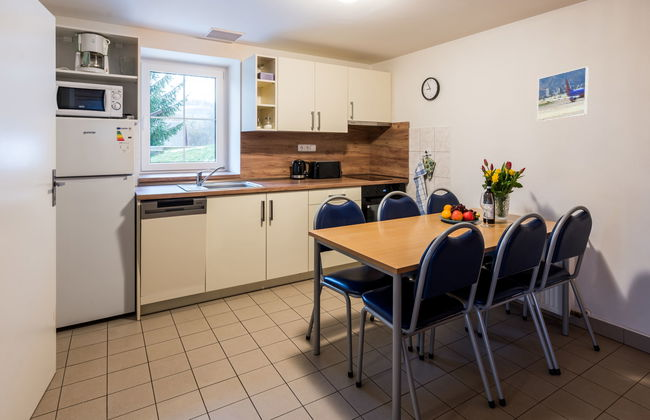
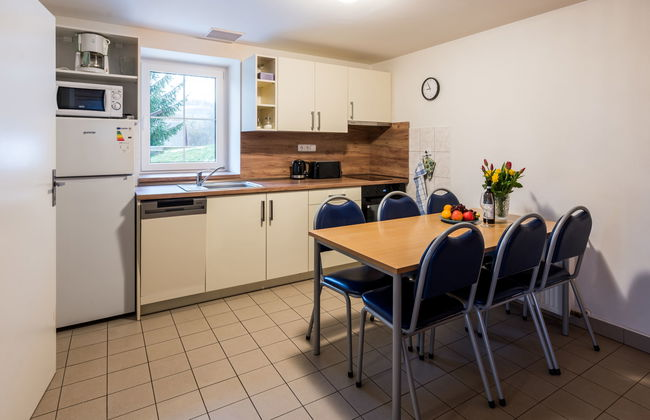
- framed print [536,65,590,123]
